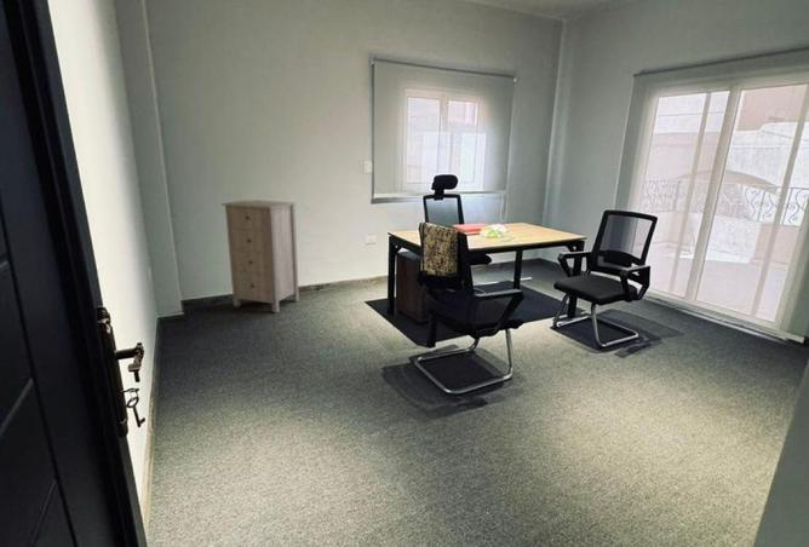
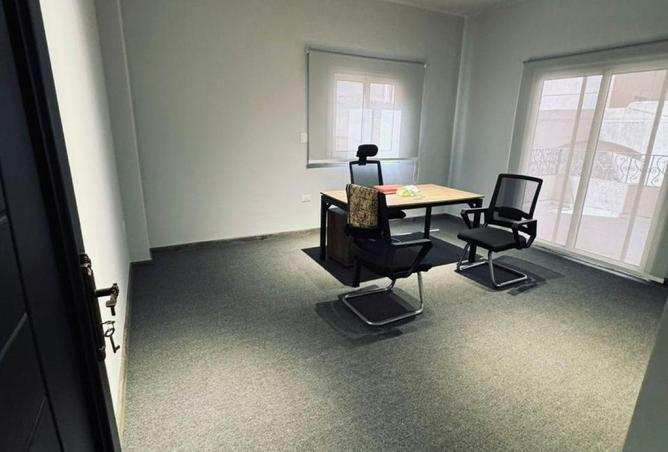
- storage cabinet [220,198,300,313]
